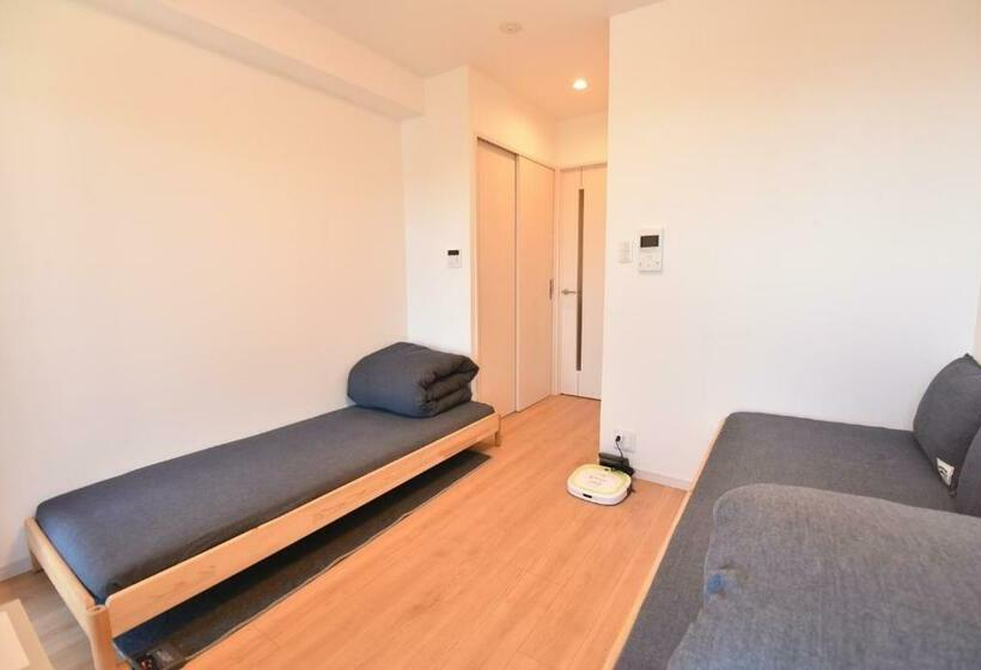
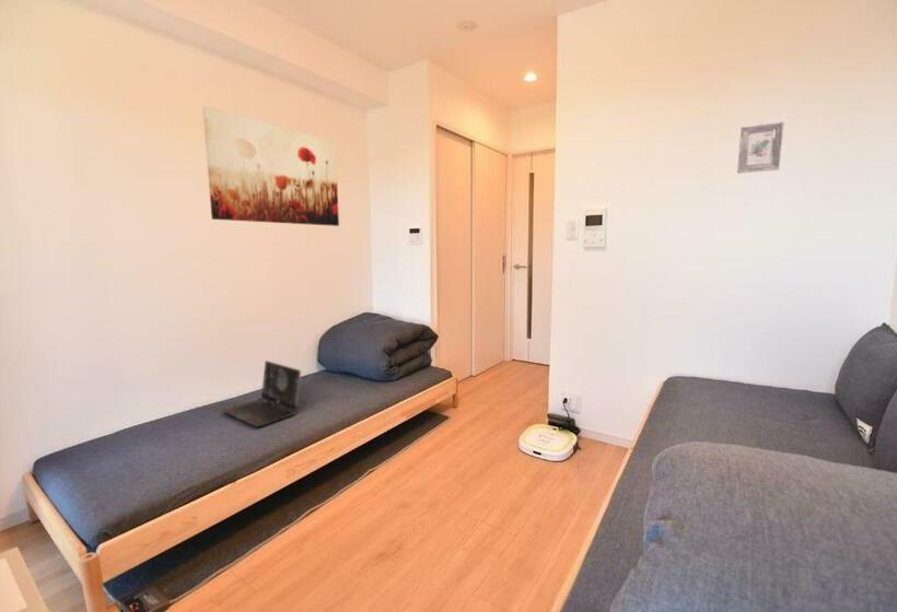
+ picture frame [736,120,785,175]
+ laptop computer [222,360,302,428]
+ wall art [201,105,340,227]
